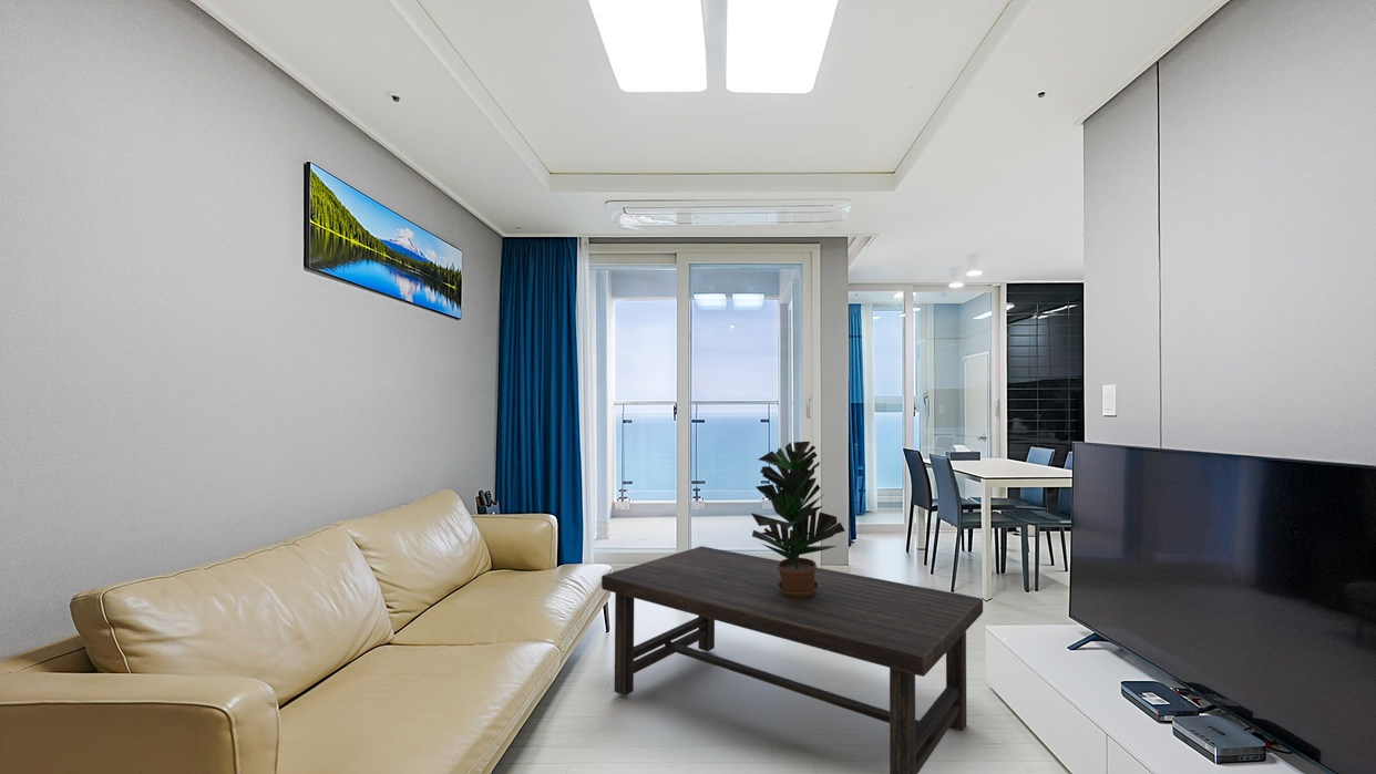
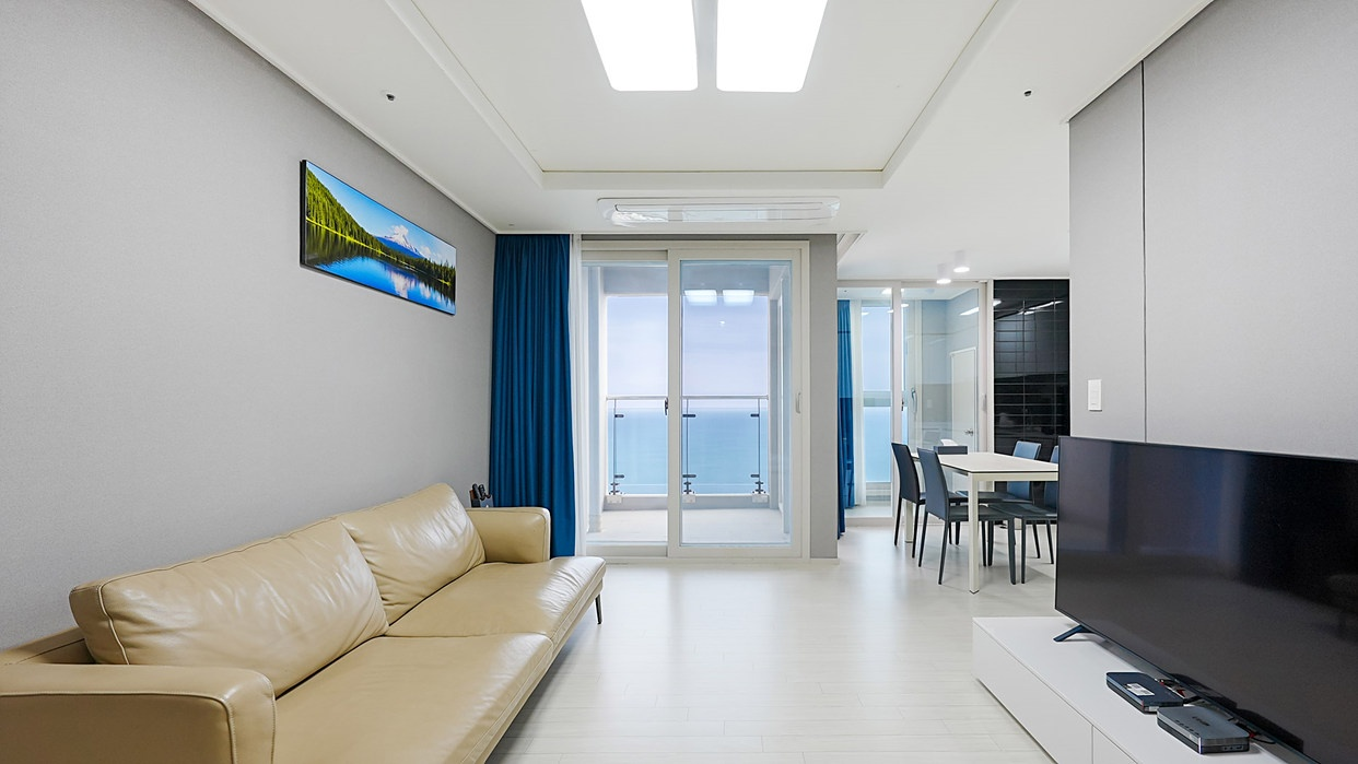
- coffee table [600,545,984,774]
- potted plant [750,441,846,598]
